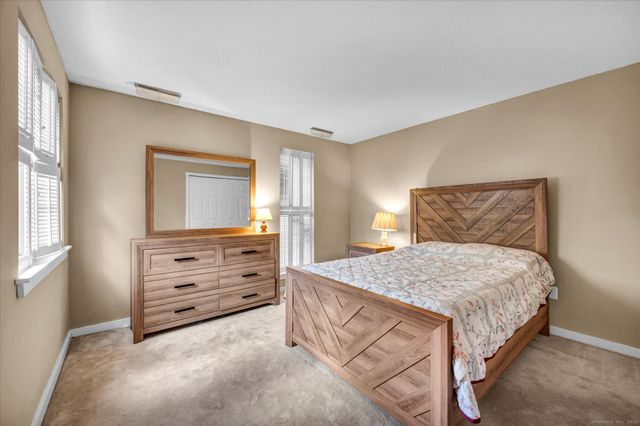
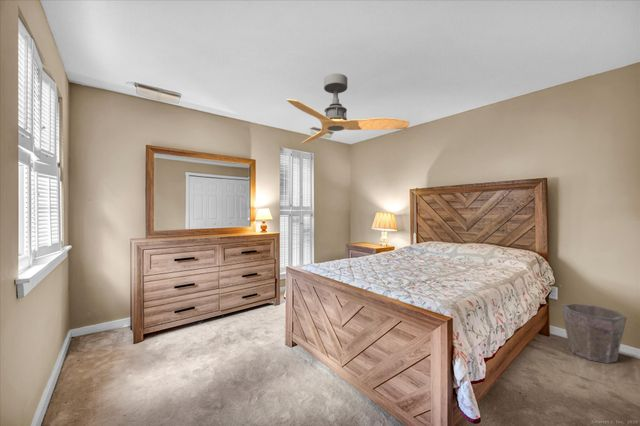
+ ceiling fan [286,73,410,144]
+ waste bin [560,302,628,364]
